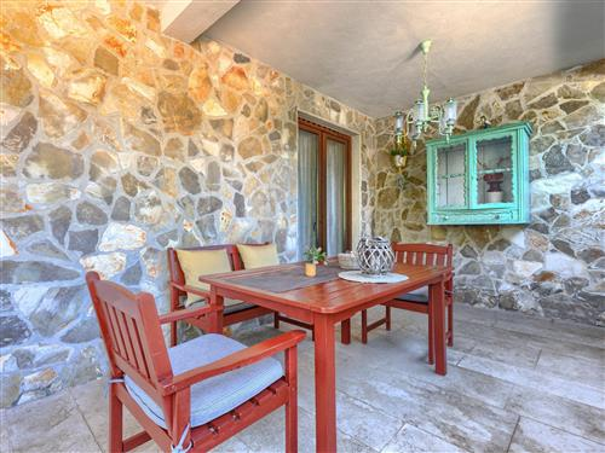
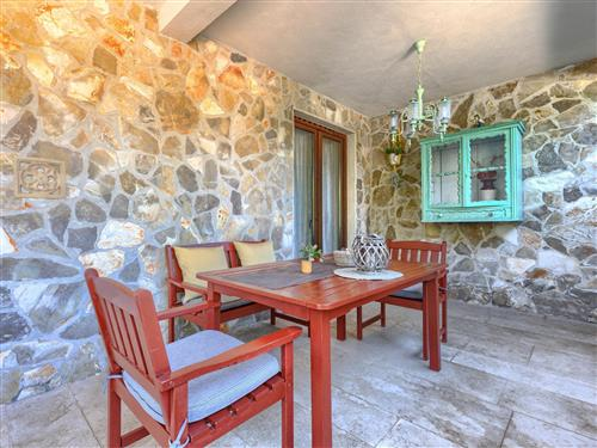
+ wall ornament [12,154,67,201]
